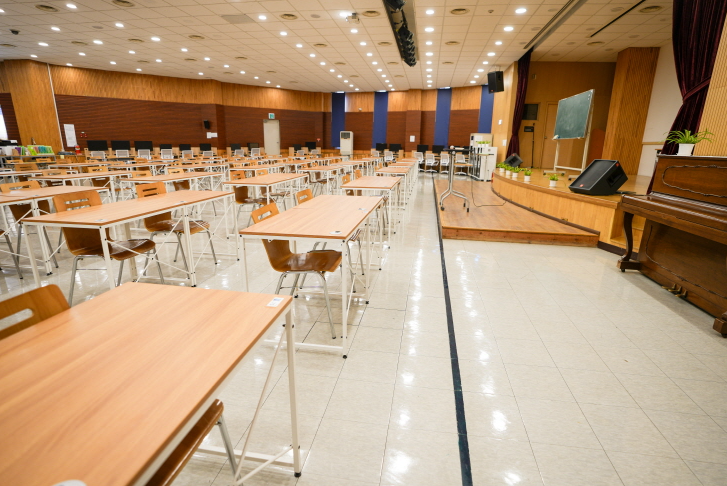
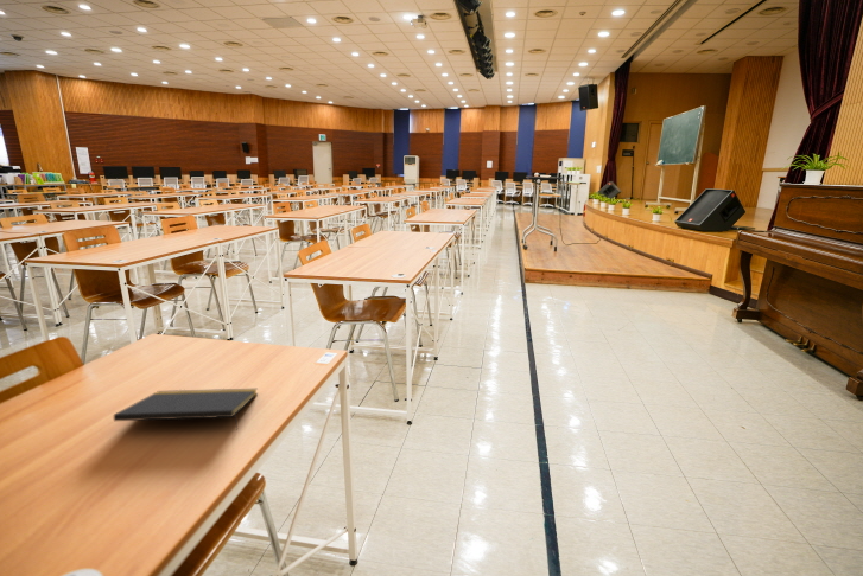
+ notepad [113,388,259,431]
